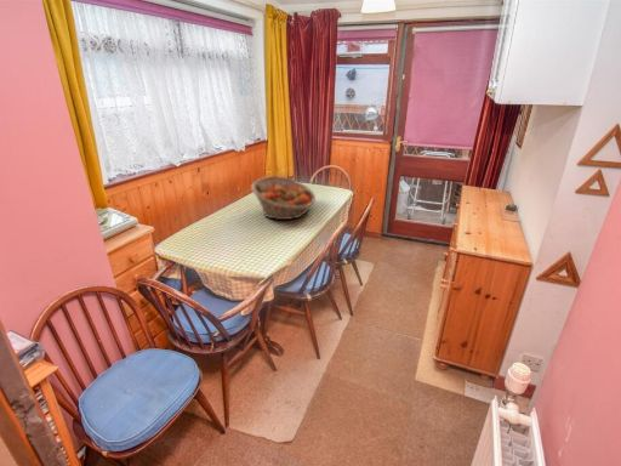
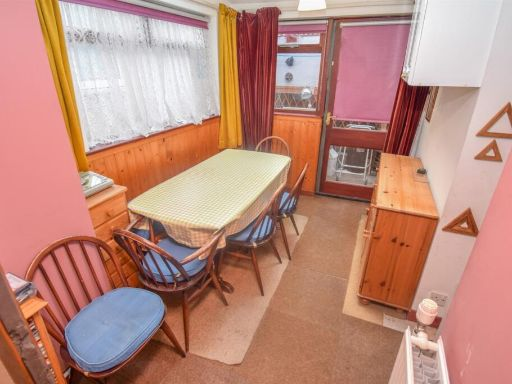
- fruit basket [250,175,317,221]
